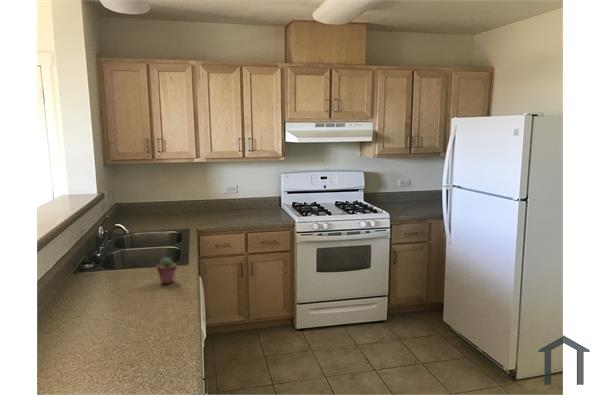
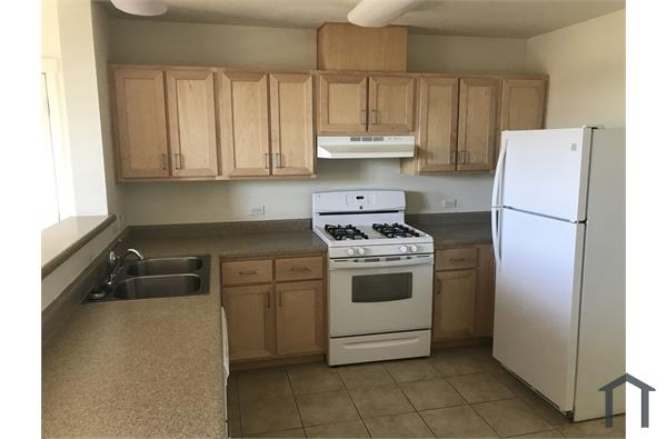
- potted succulent [156,256,178,285]
